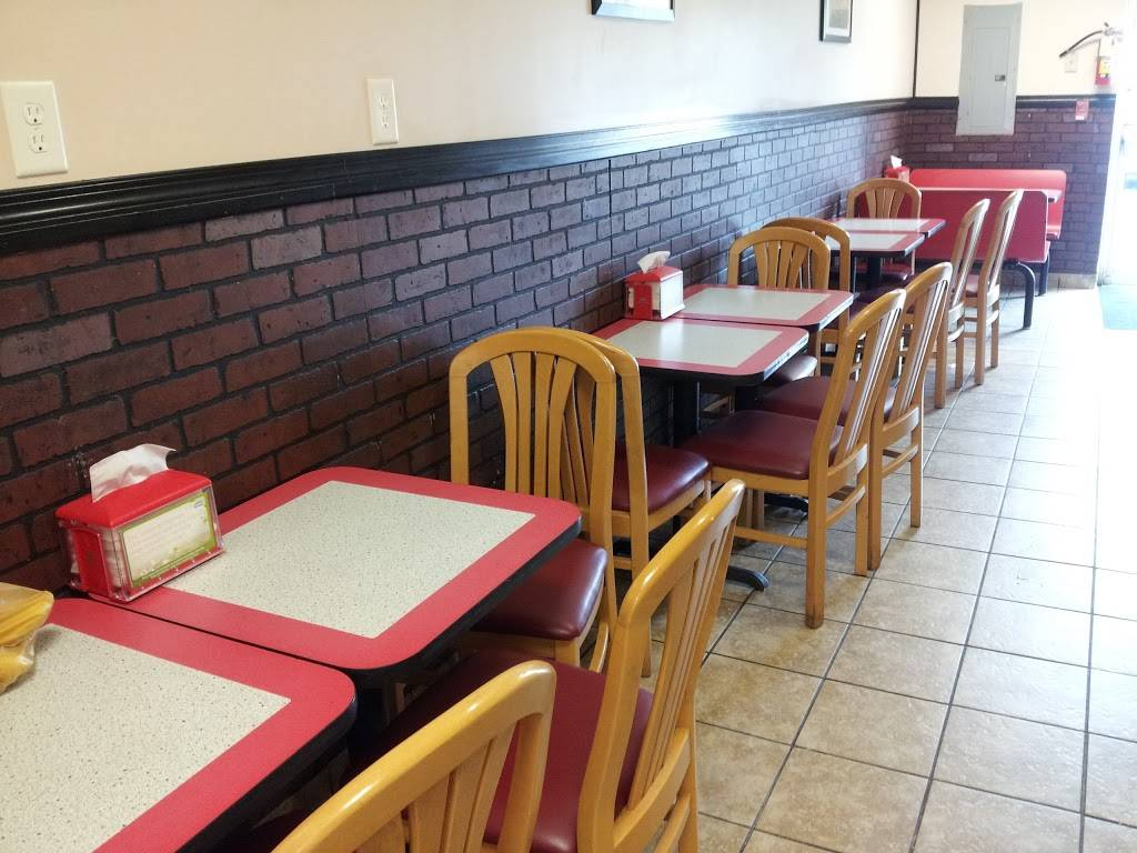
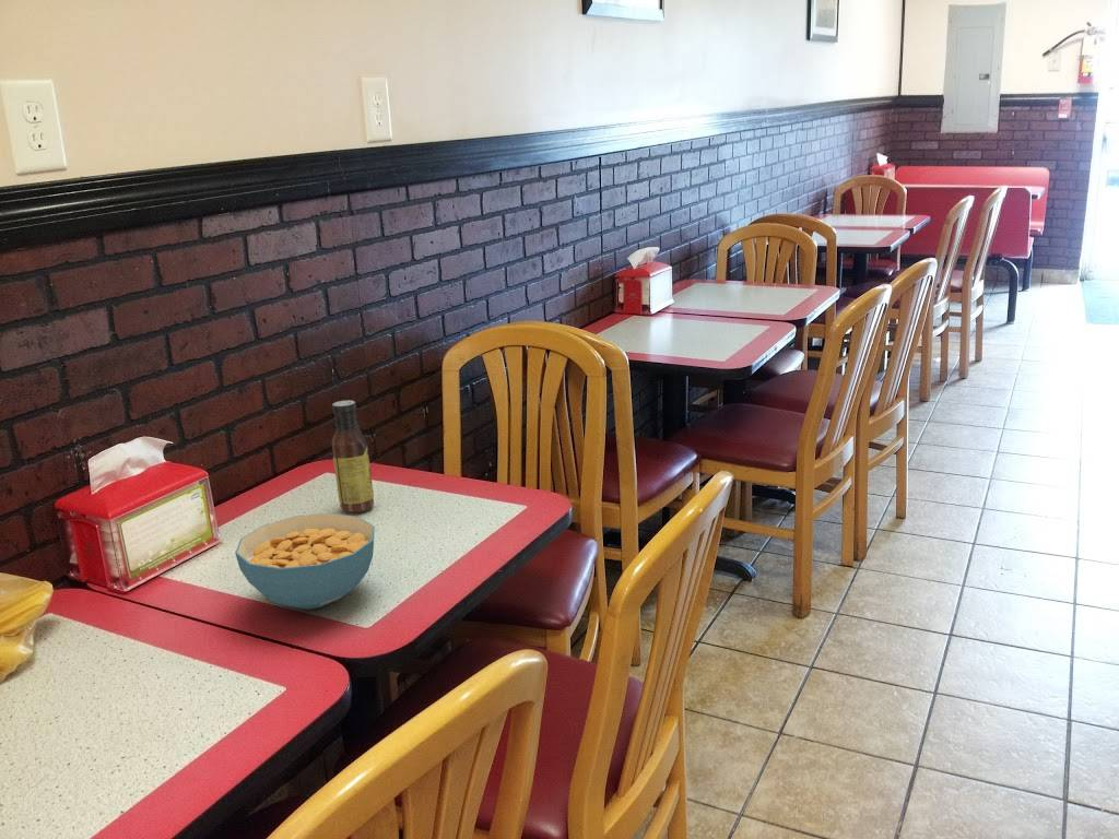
+ sauce bottle [331,400,375,513]
+ cereal bowl [234,512,376,610]
